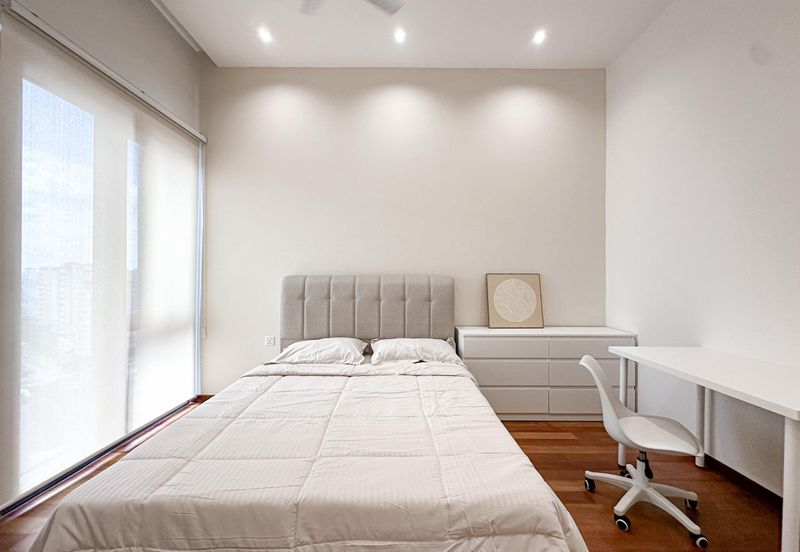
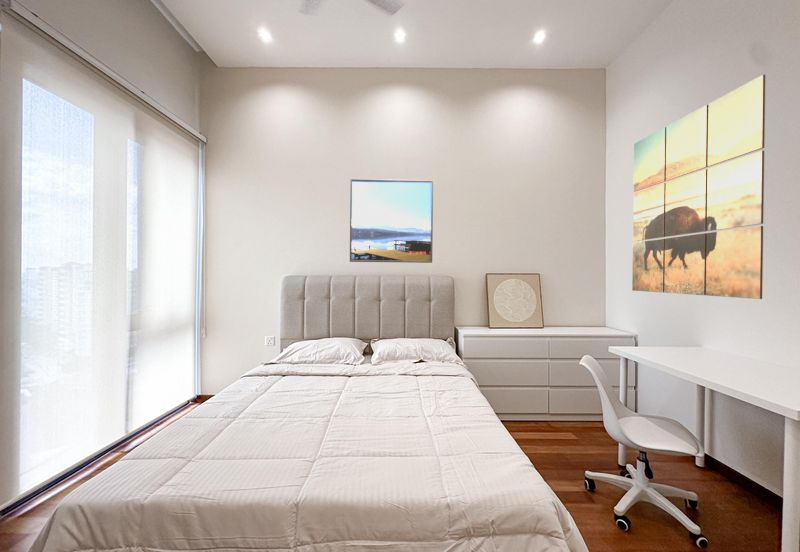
+ wall art [631,74,766,300]
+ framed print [349,178,434,264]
